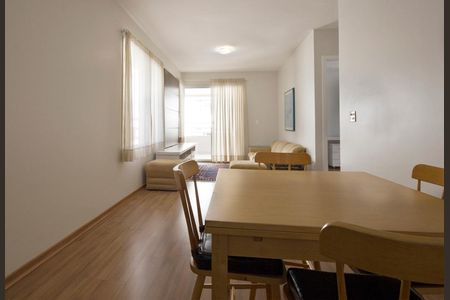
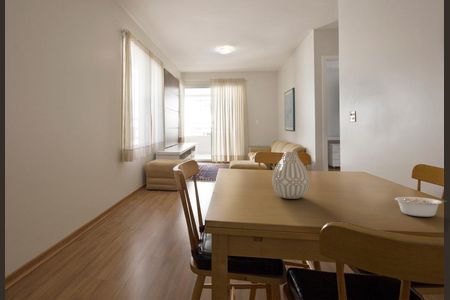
+ legume [394,196,446,218]
+ vase [271,151,310,200]
